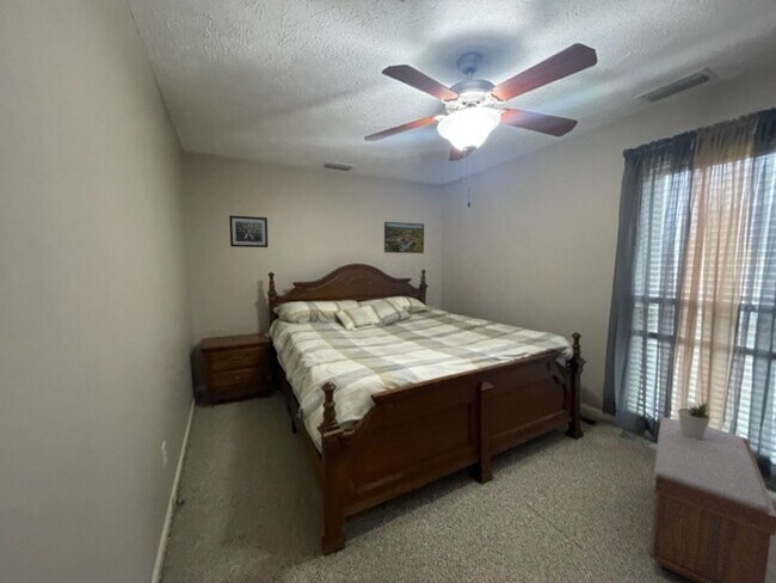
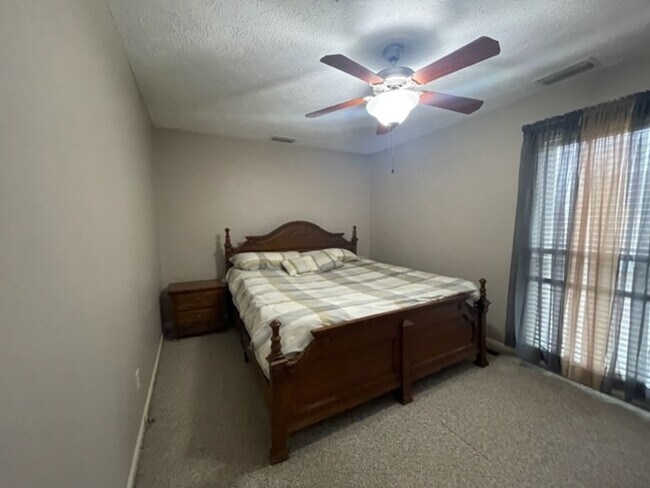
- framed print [383,221,425,254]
- bench [648,416,776,583]
- wall art [228,214,269,248]
- potted plant [677,399,714,438]
